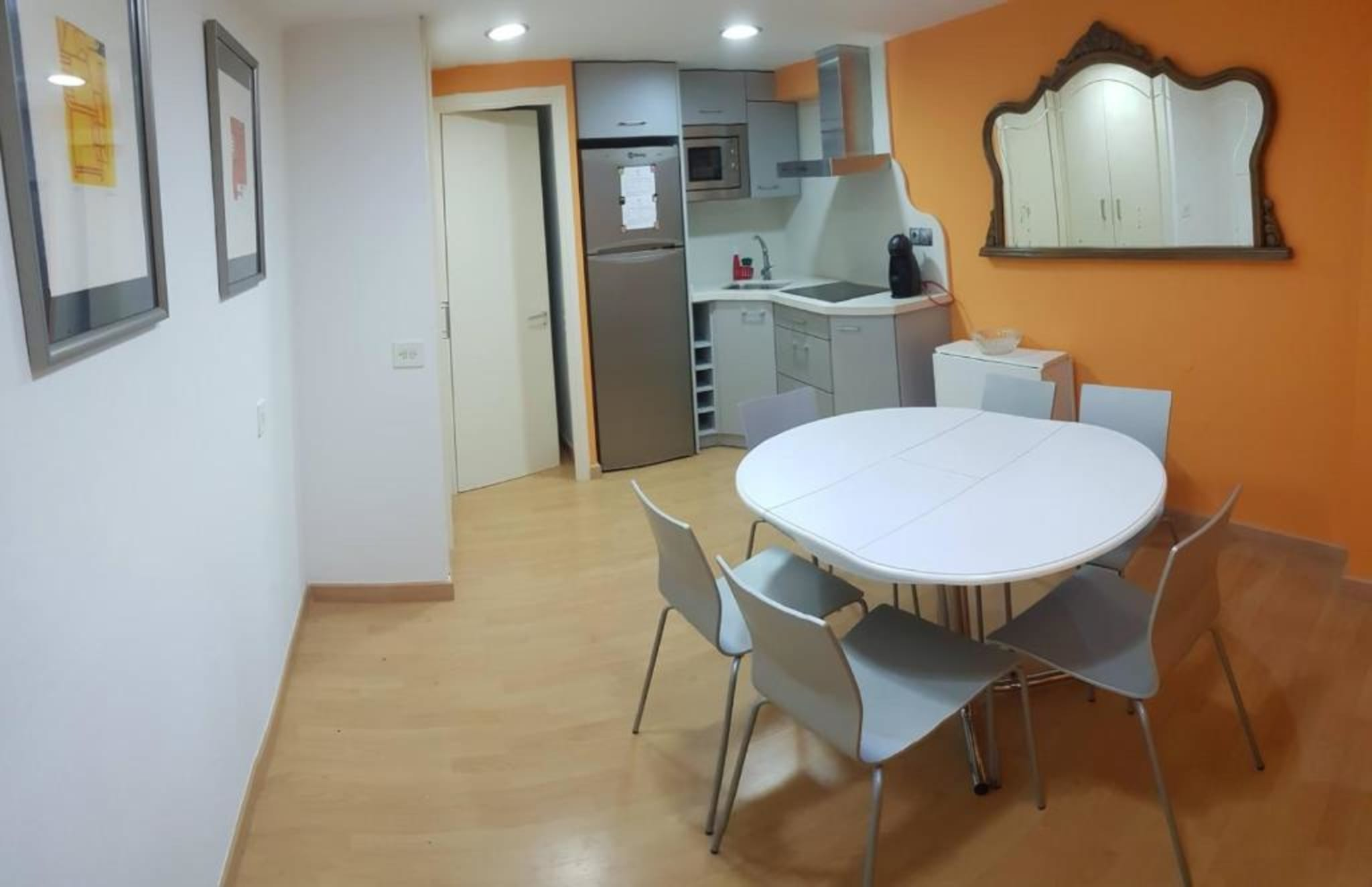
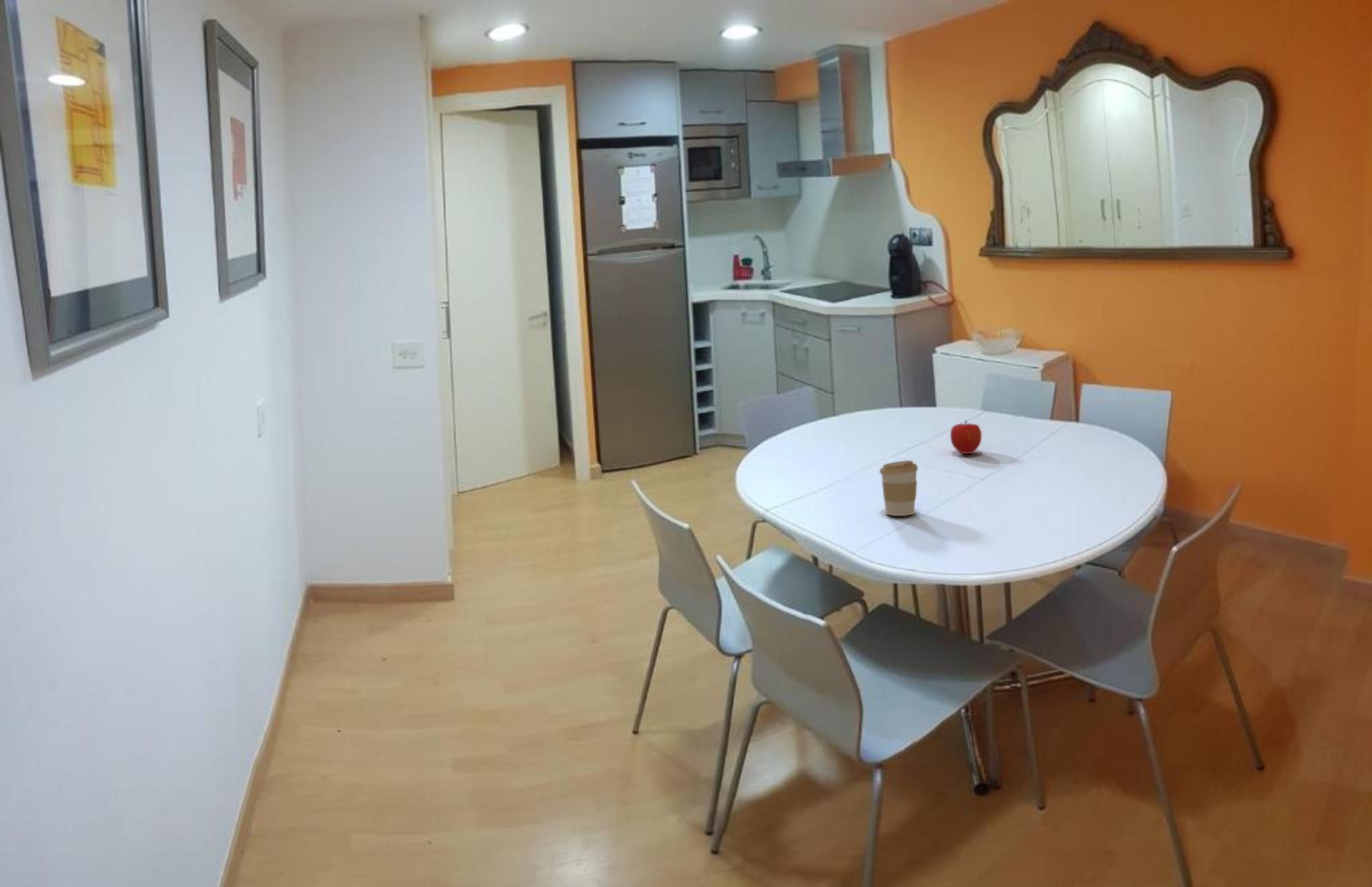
+ fruit [950,419,982,455]
+ coffee cup [879,460,918,517]
